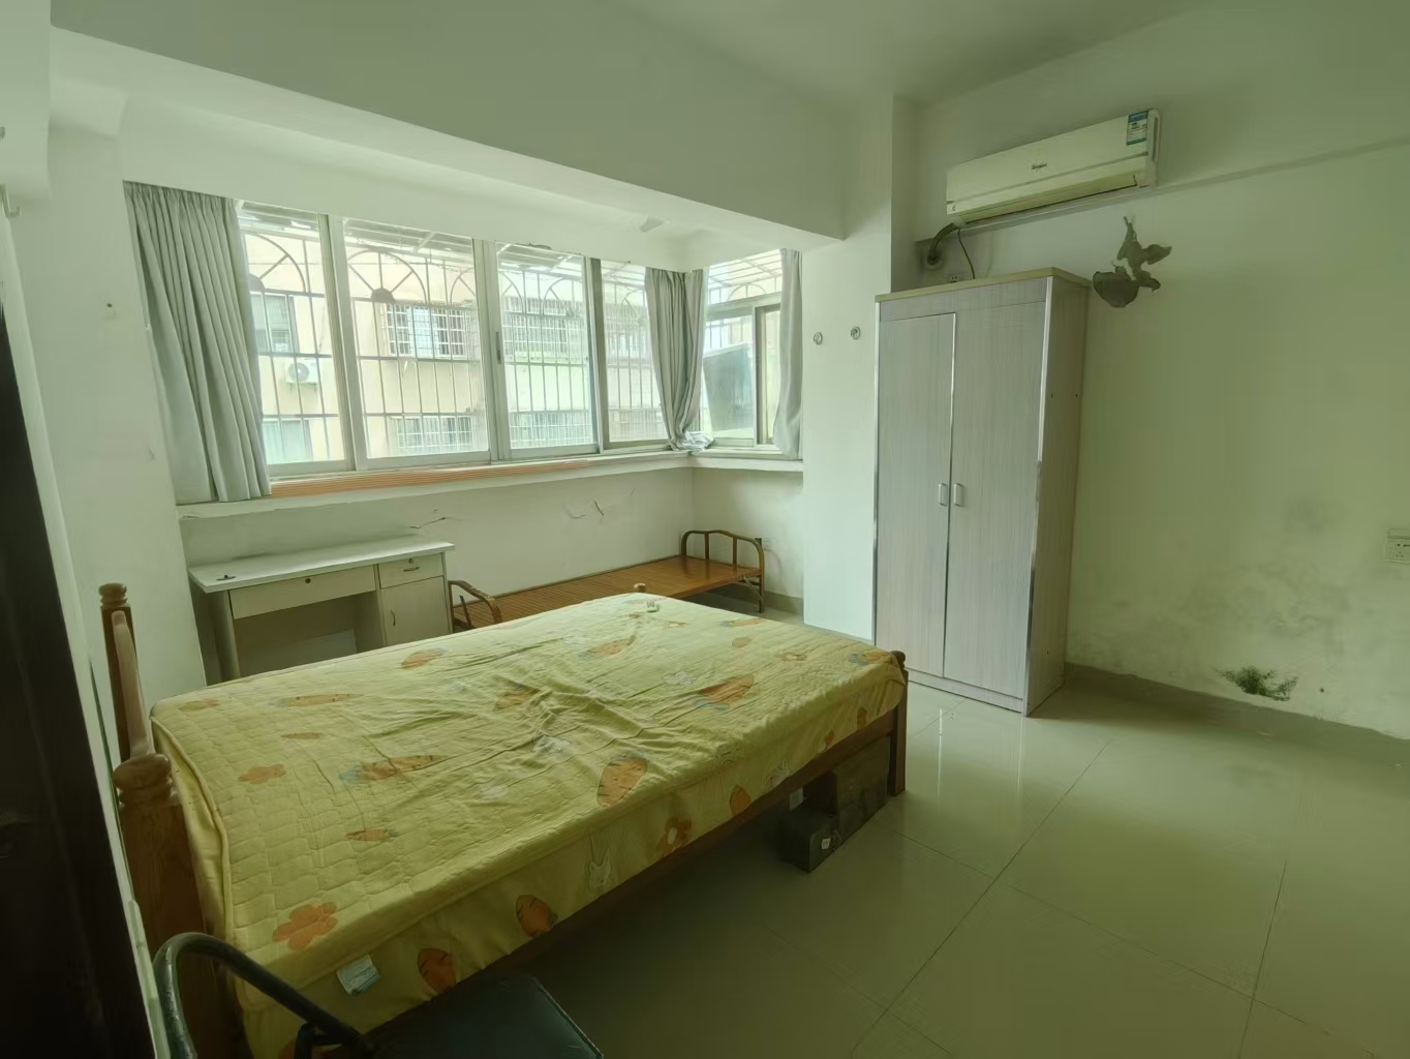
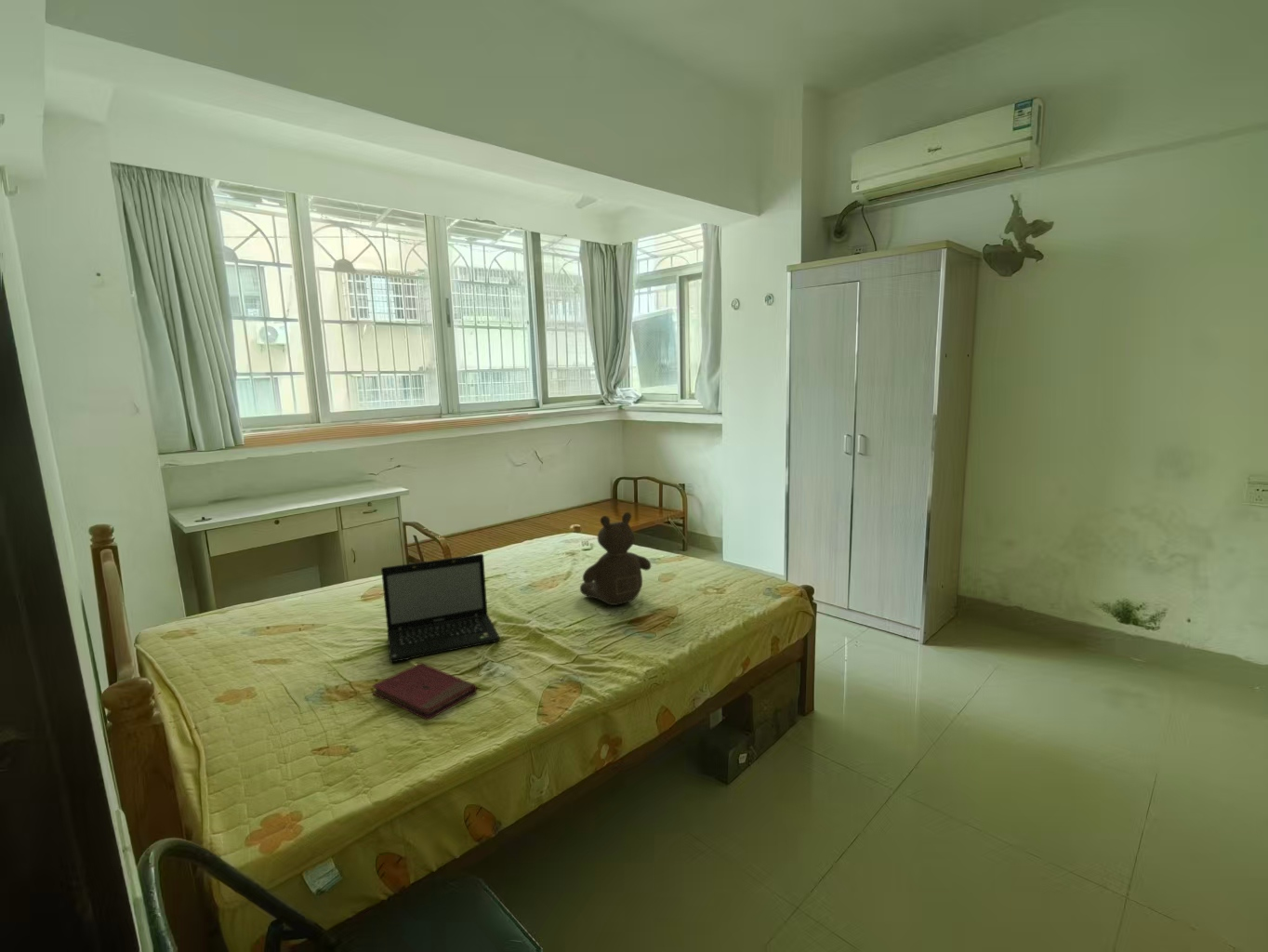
+ book [371,662,478,721]
+ laptop [380,553,501,664]
+ teddy bear [579,511,652,606]
